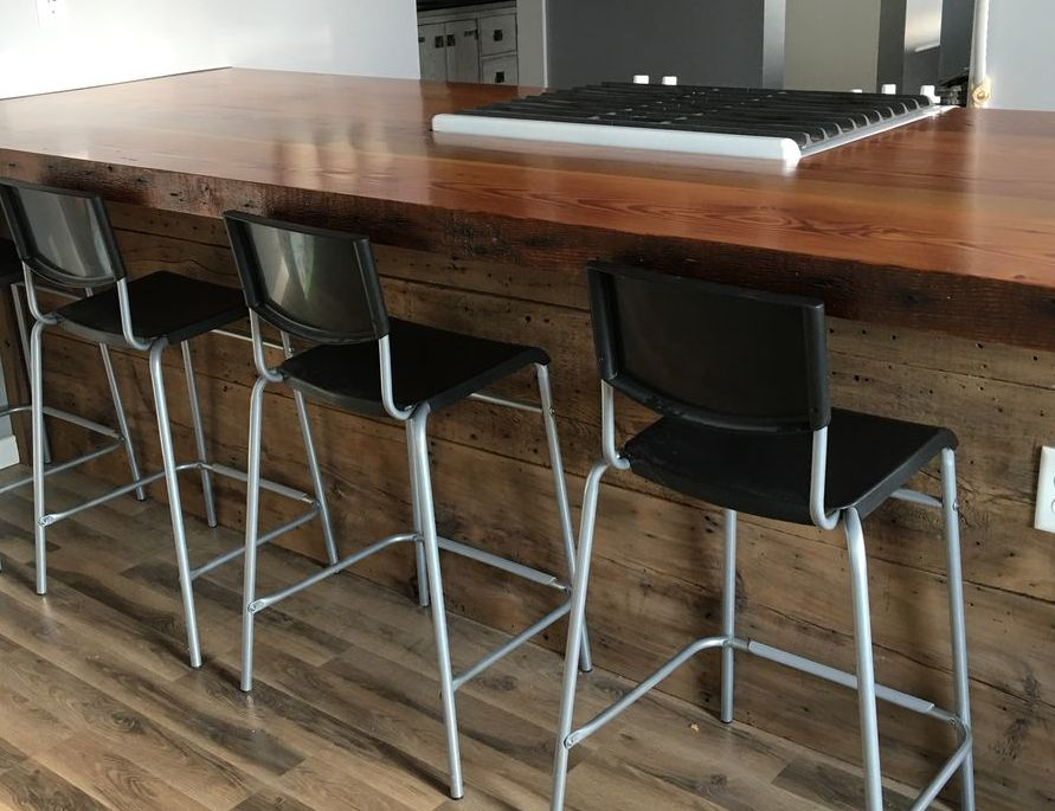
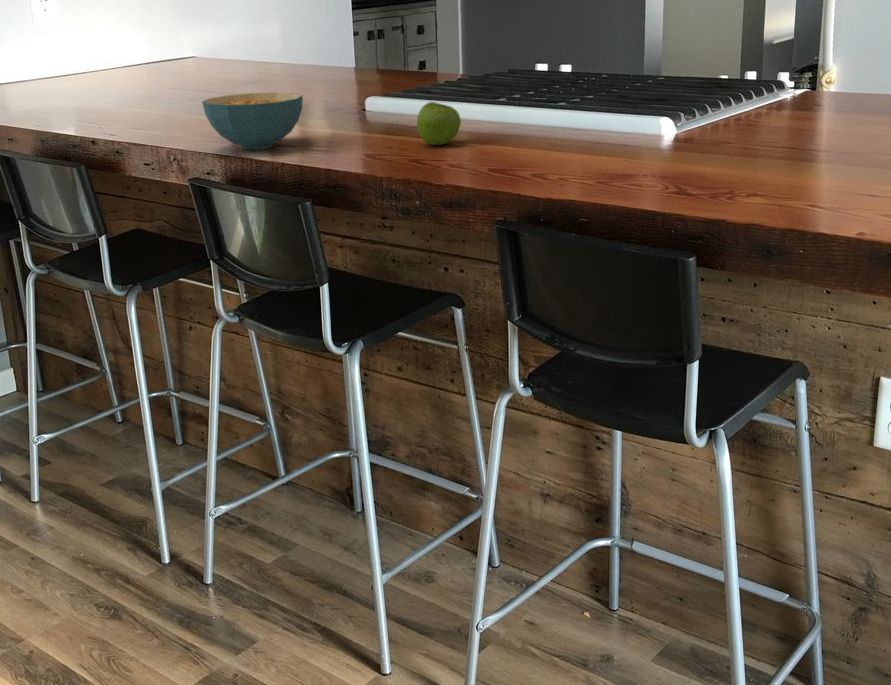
+ cereal bowl [201,91,304,150]
+ fruit [416,101,462,146]
